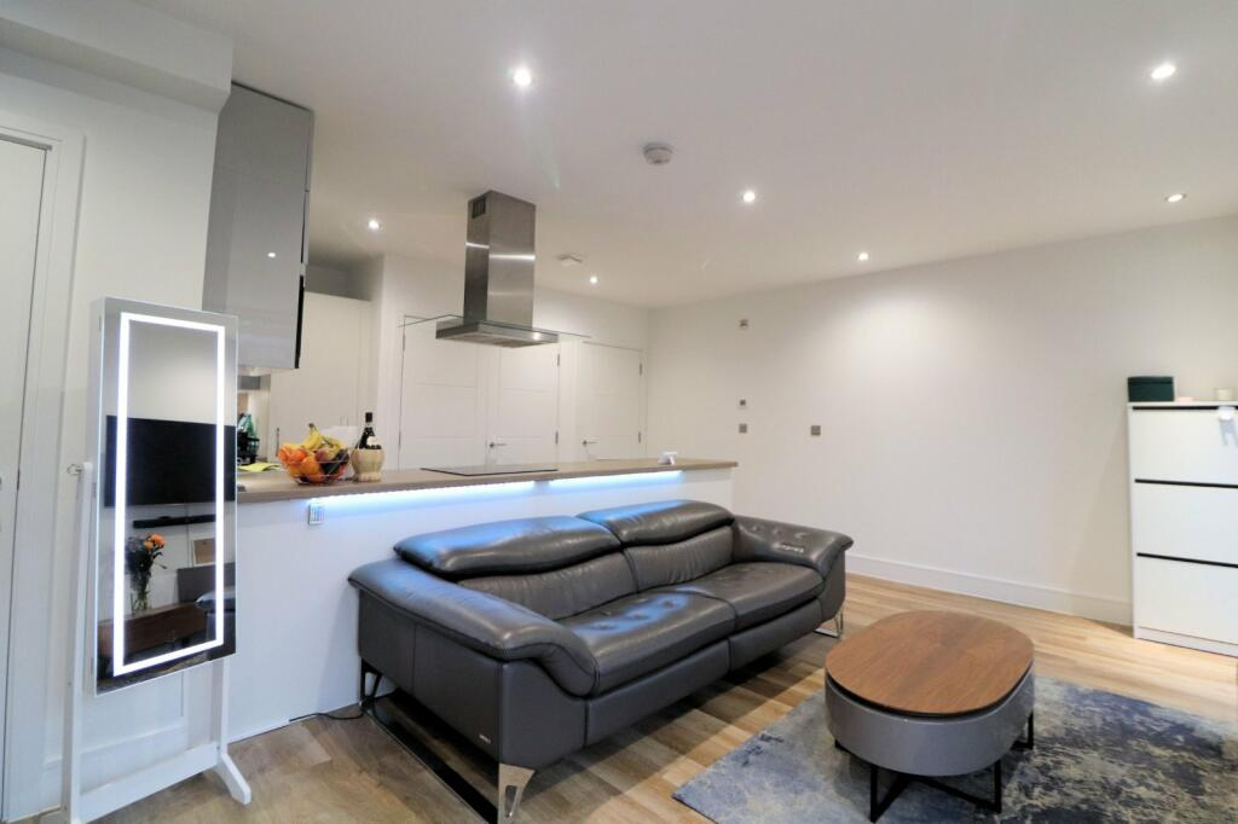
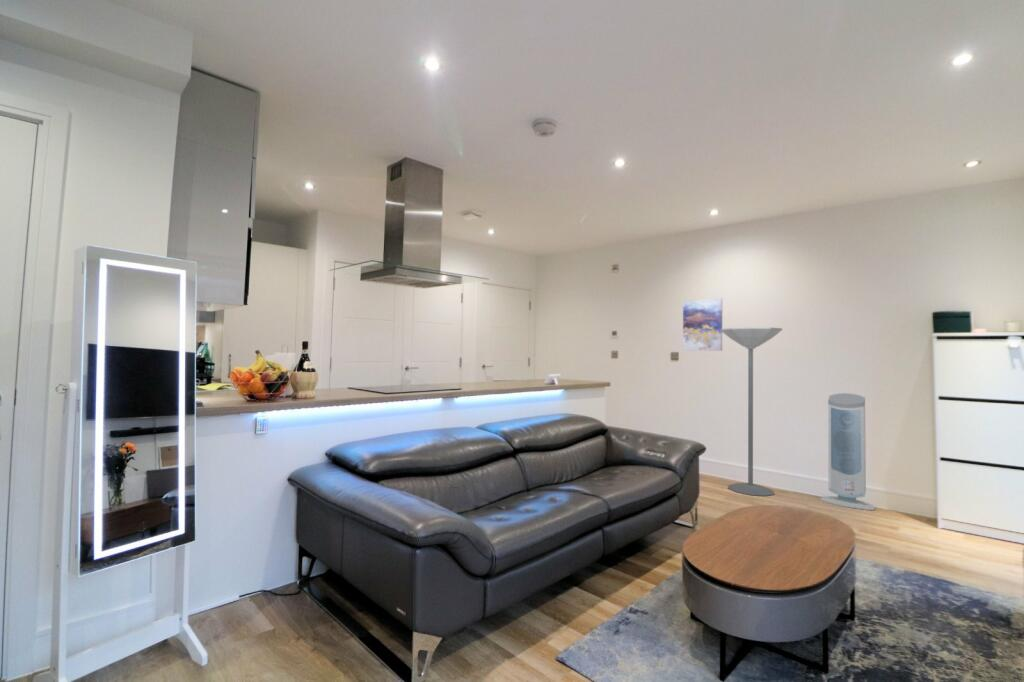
+ air purifier [819,392,877,511]
+ floor lamp [721,326,783,497]
+ wall art [682,297,723,352]
